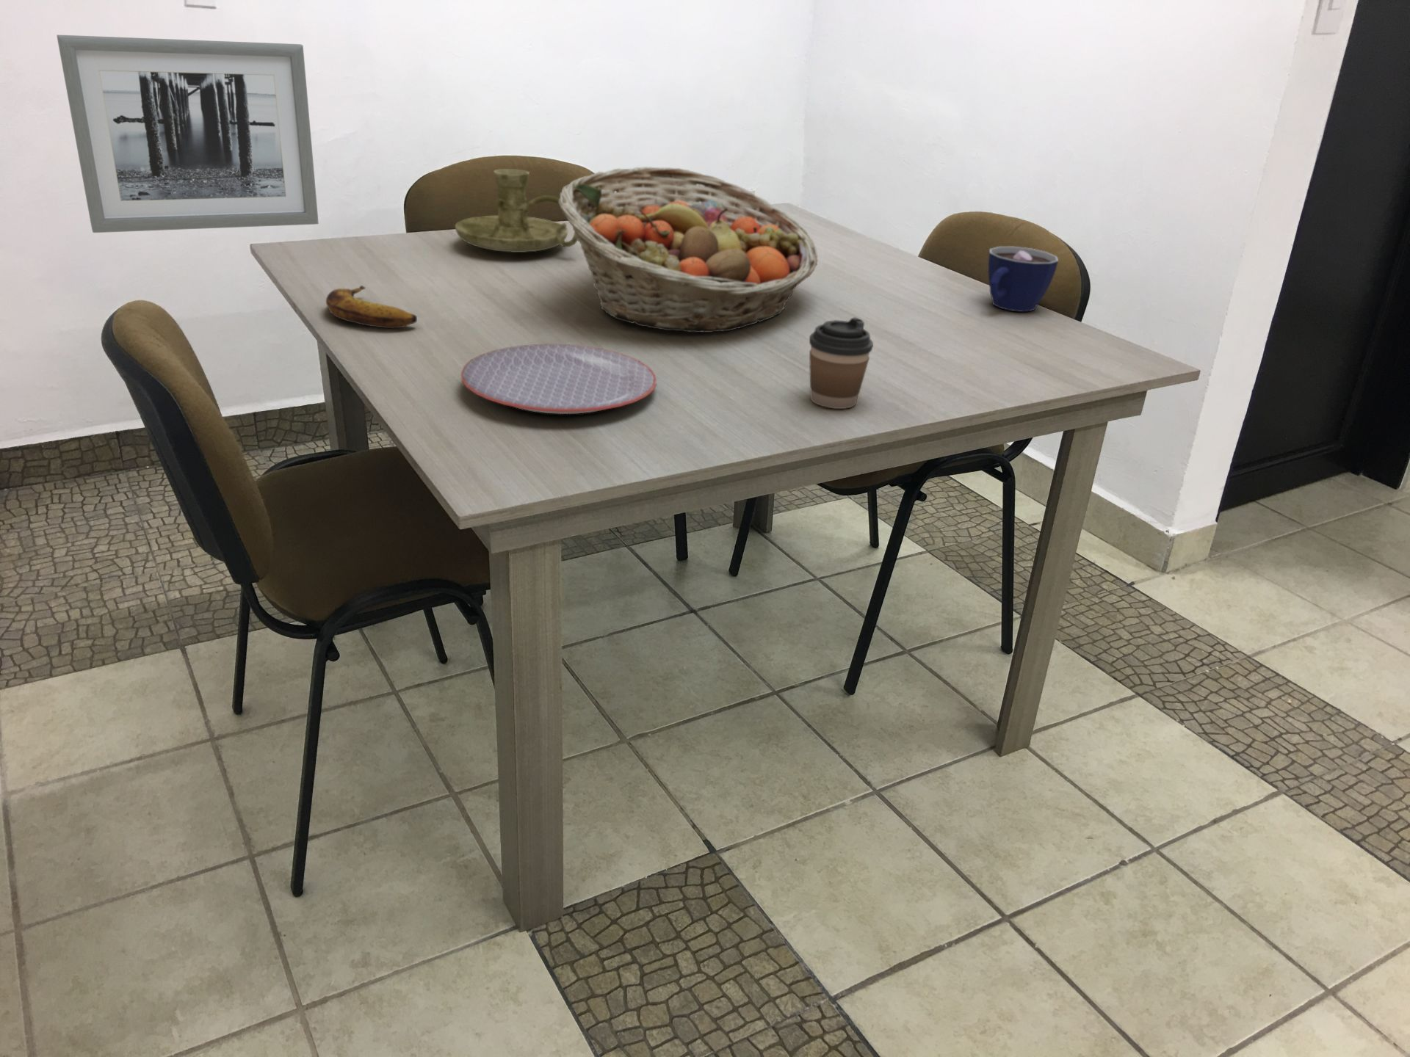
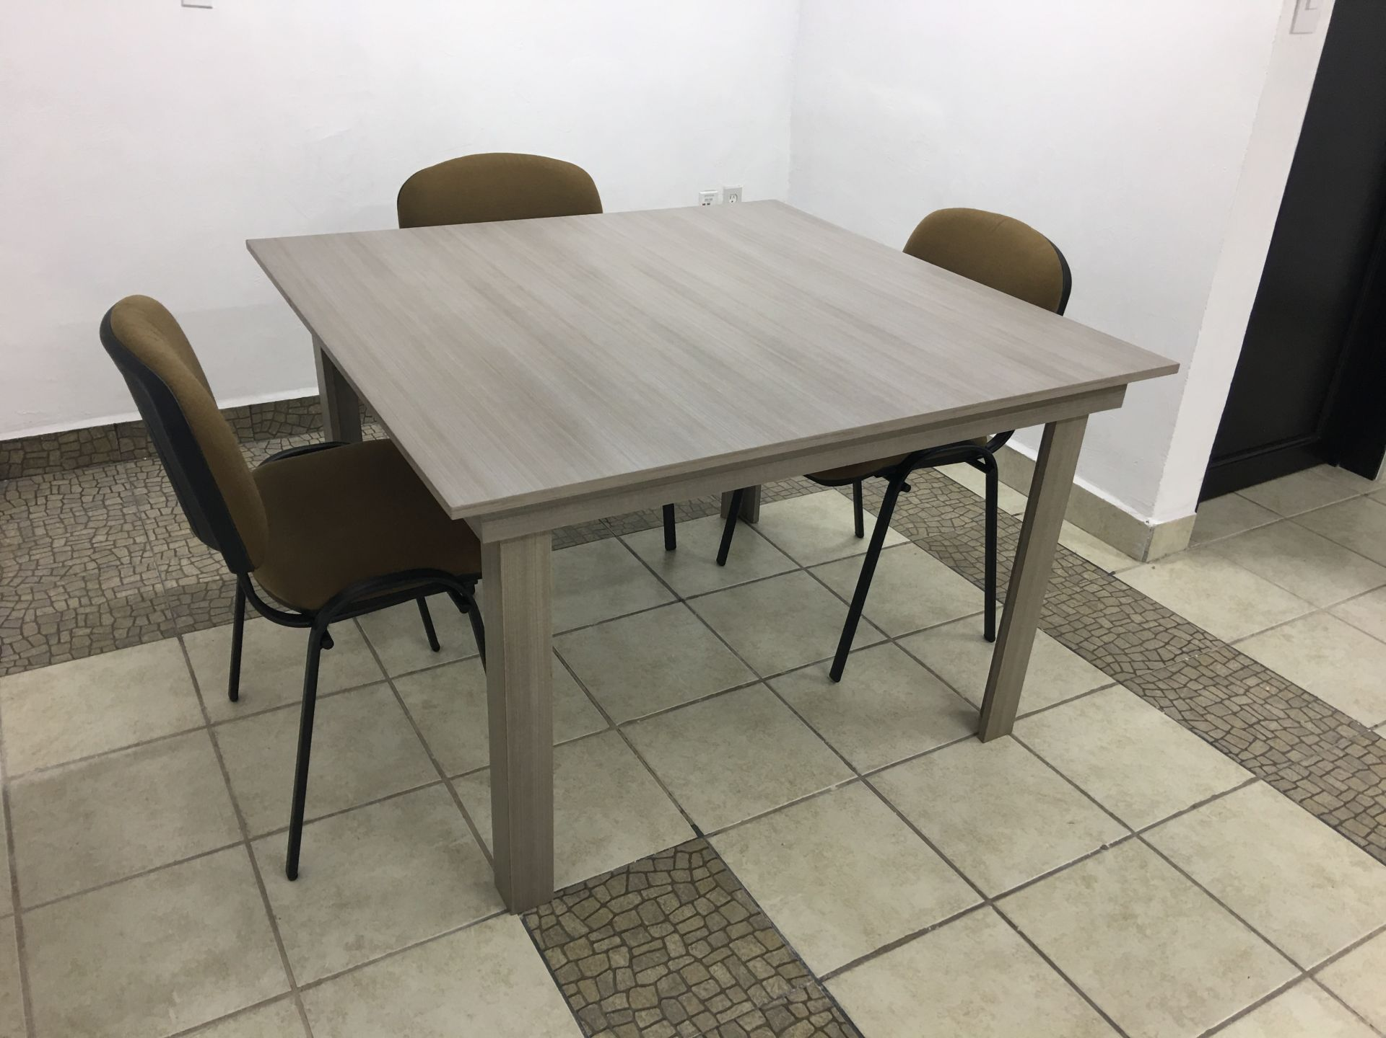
- fruit basket [558,165,819,333]
- coffee cup [808,316,874,410]
- cup [988,245,1059,313]
- plate [461,343,657,415]
- candle holder [454,168,578,253]
- banana [325,285,417,329]
- wall art [56,34,320,233]
